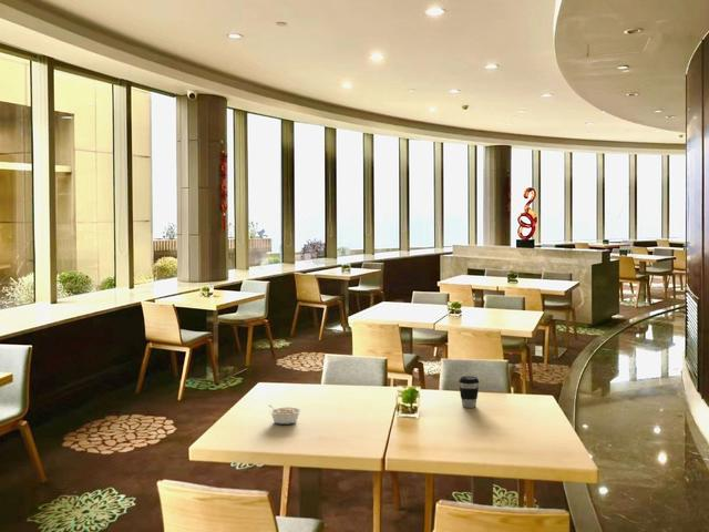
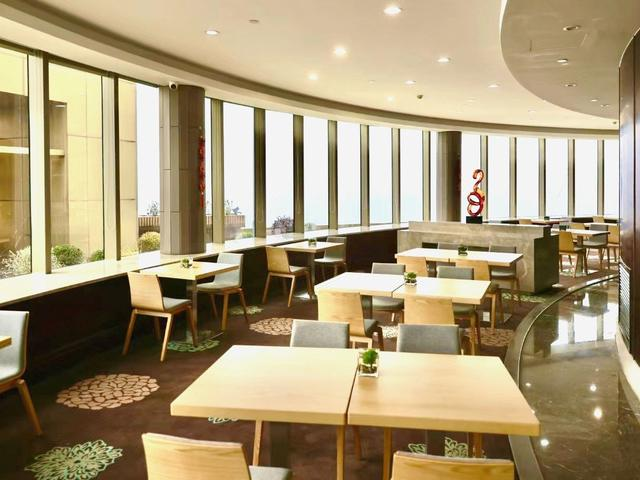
- coffee cup [458,375,480,409]
- legume [268,403,302,426]
